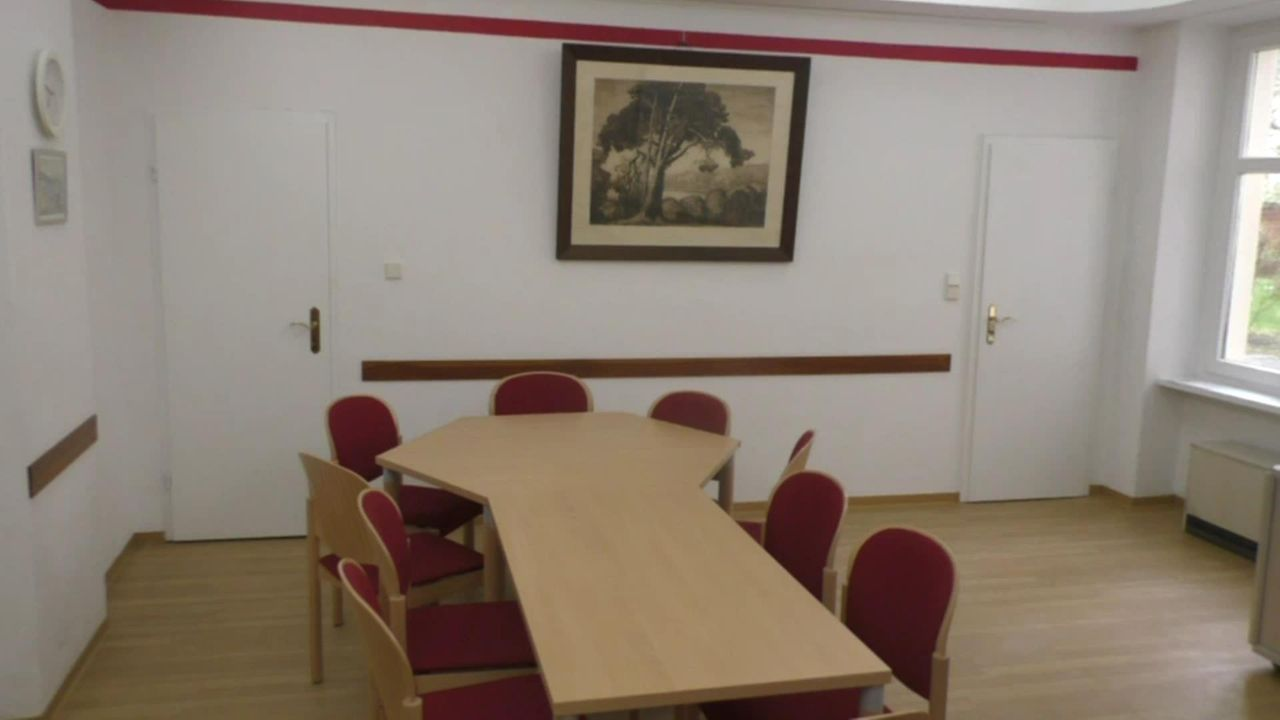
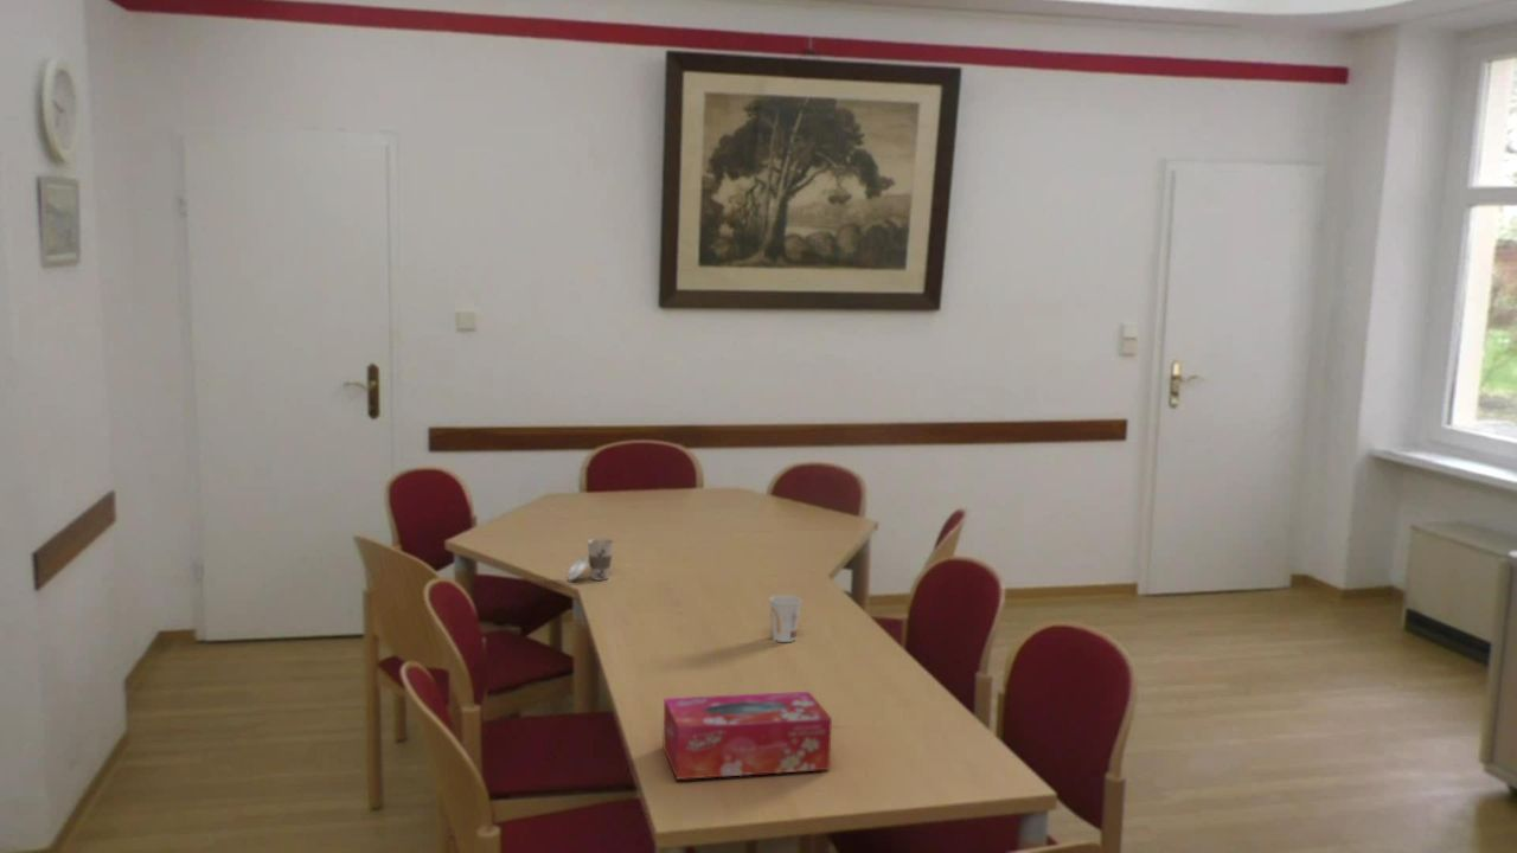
+ cup [567,537,616,582]
+ cup [768,594,802,643]
+ tissue box [661,691,833,781]
